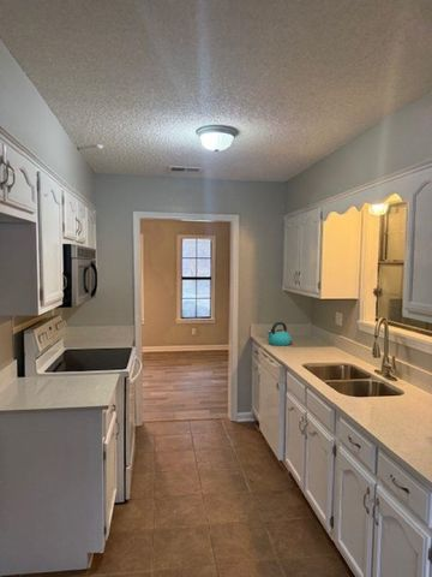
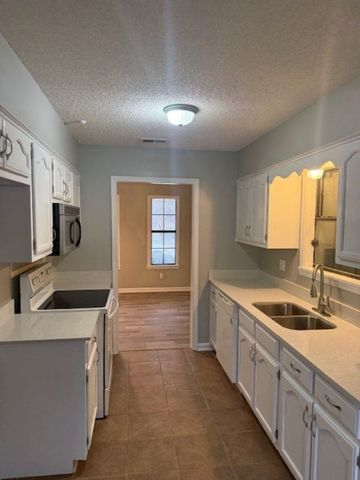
- kettle [266,321,292,347]
